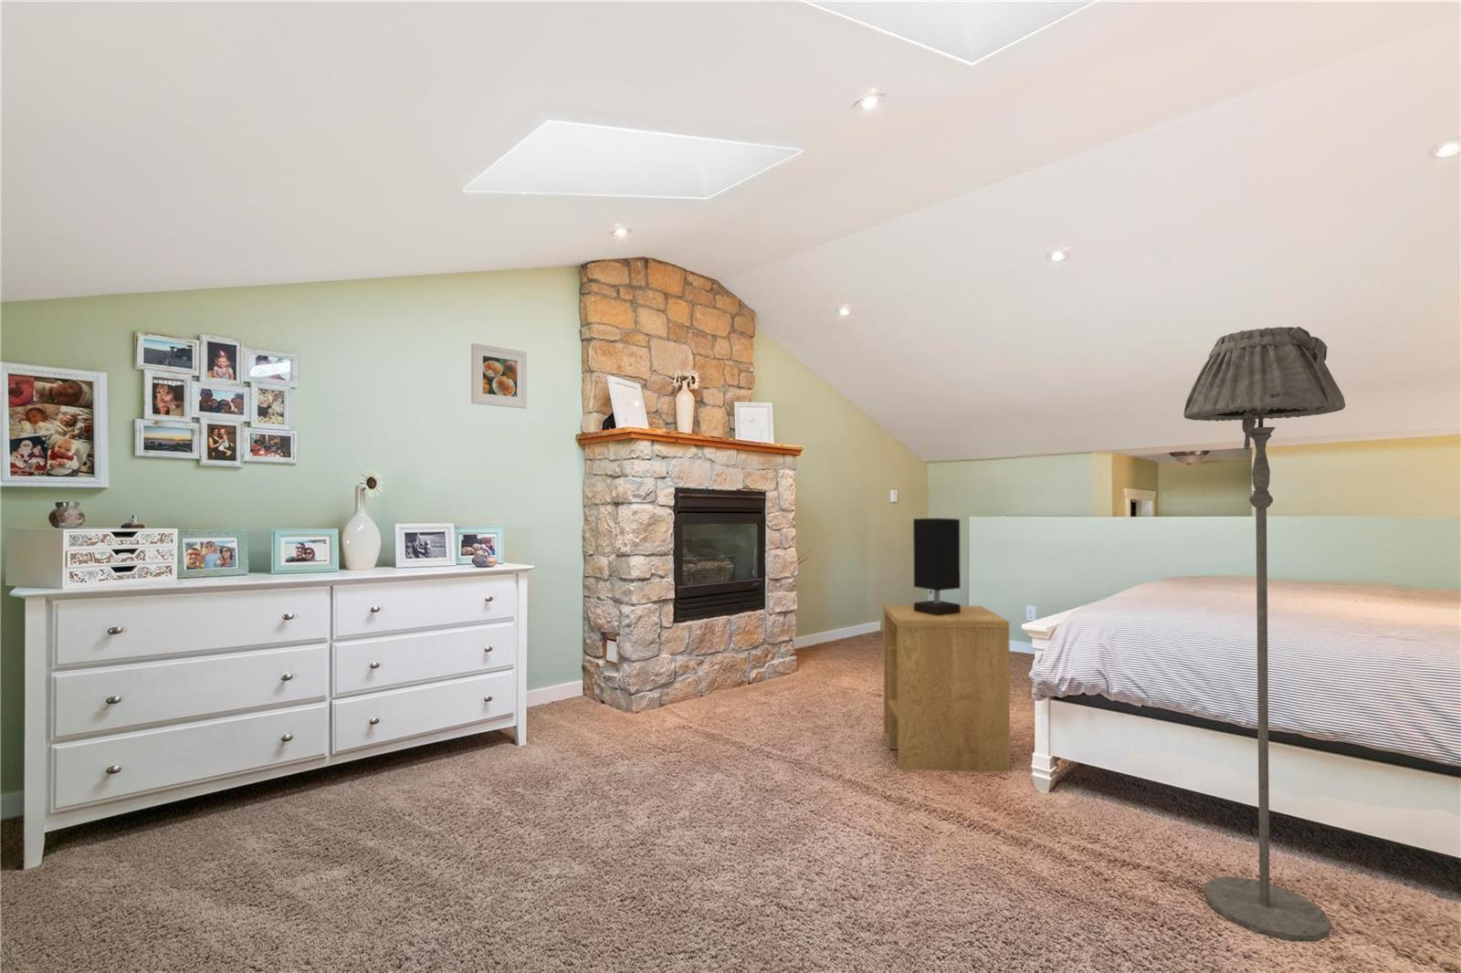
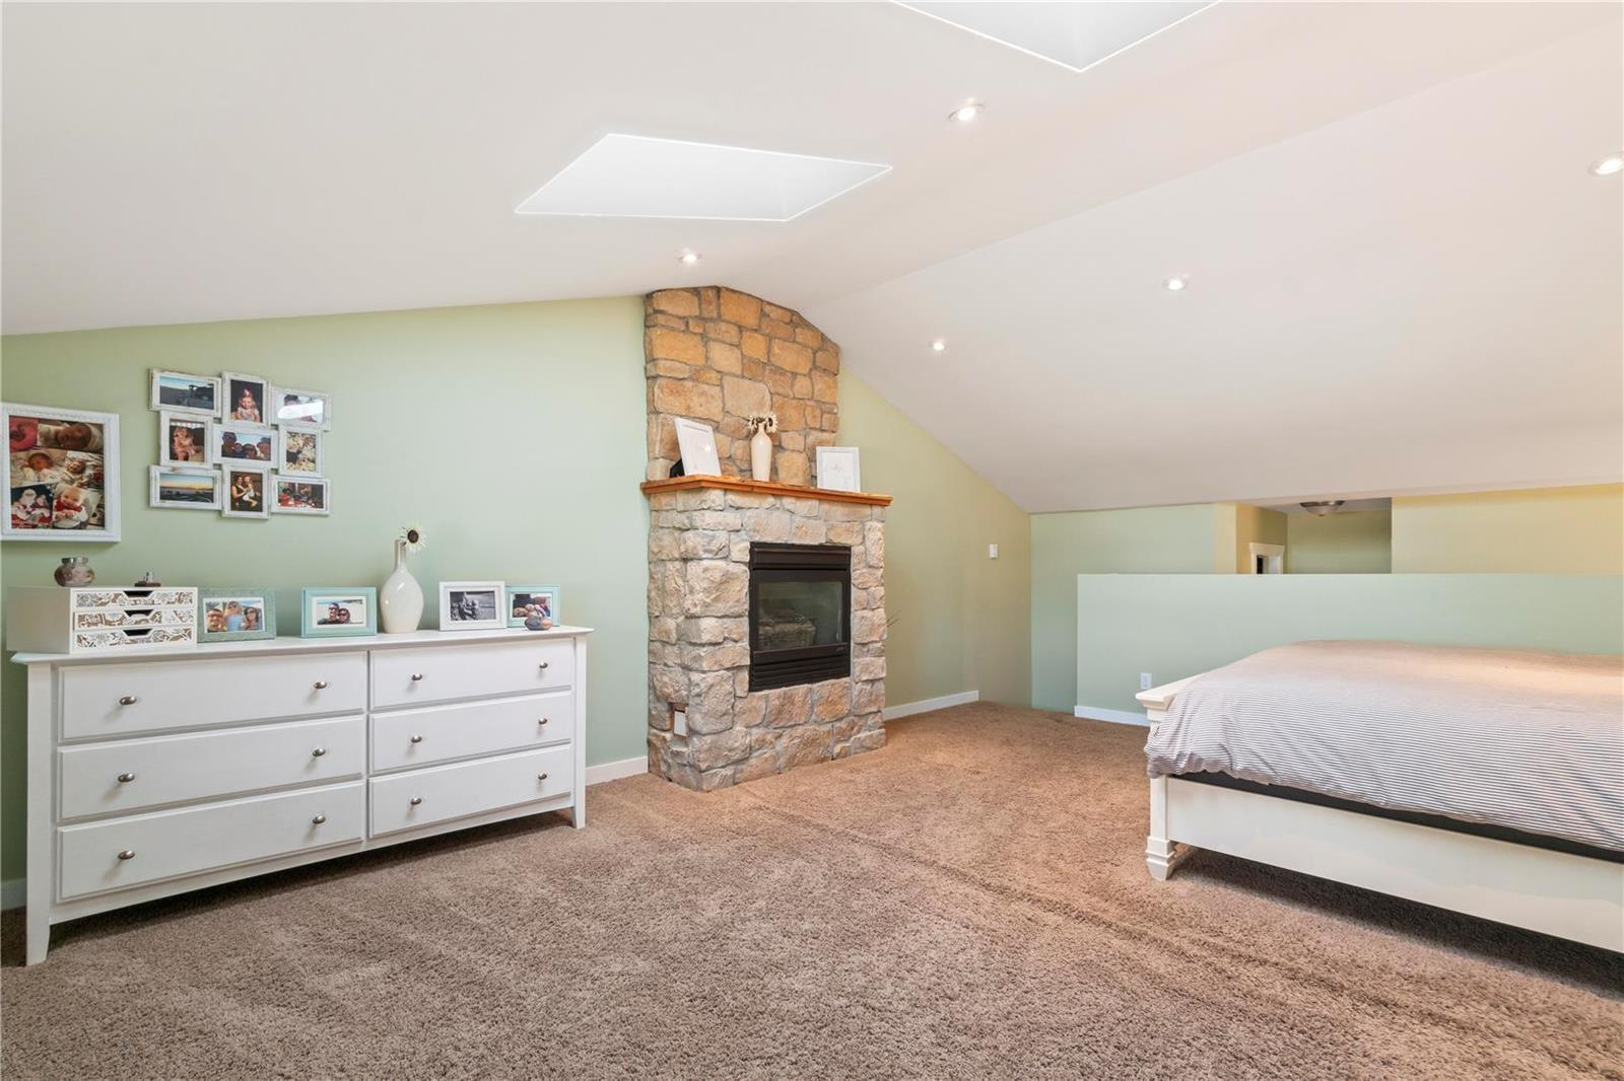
- side table [882,604,1011,773]
- floor lamp [1183,326,1347,943]
- table lamp [912,518,961,616]
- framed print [470,342,528,409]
